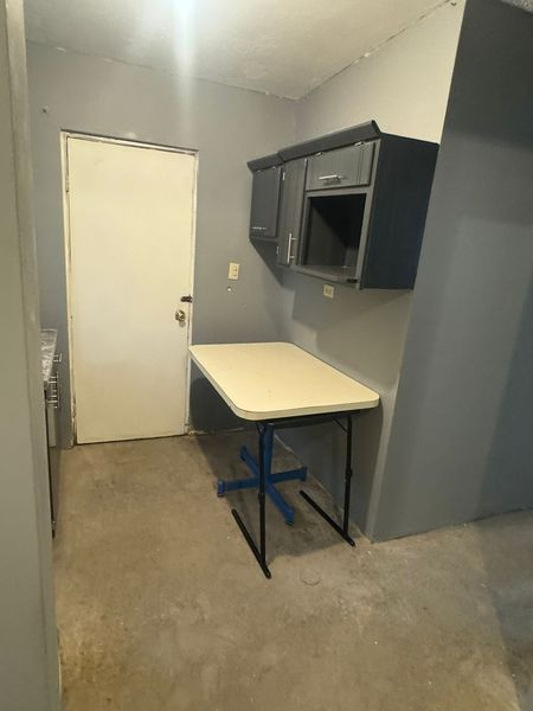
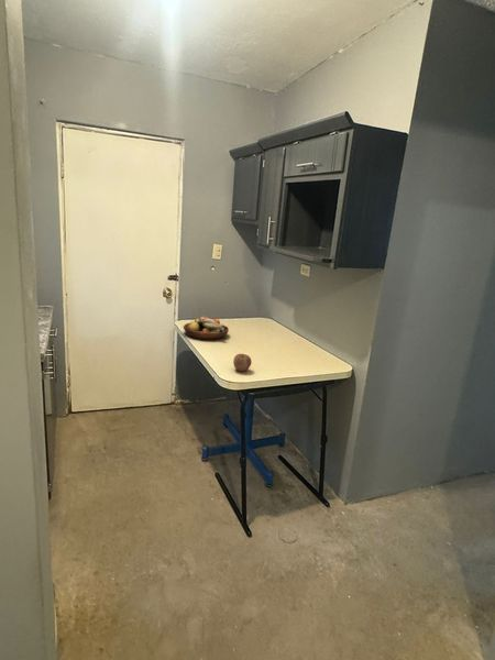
+ fruit bowl [183,316,230,341]
+ apple [232,353,253,373]
